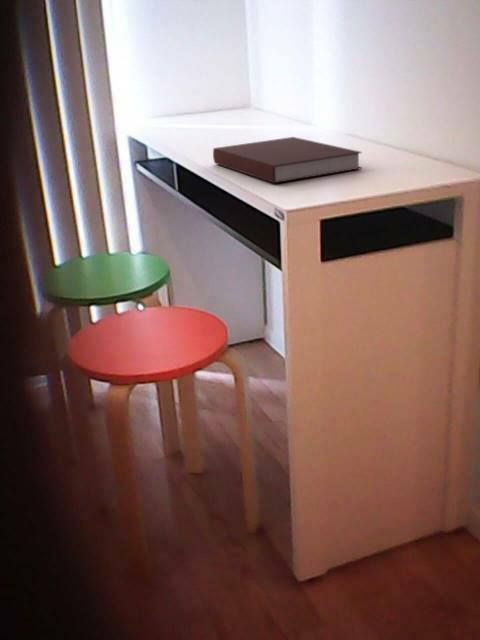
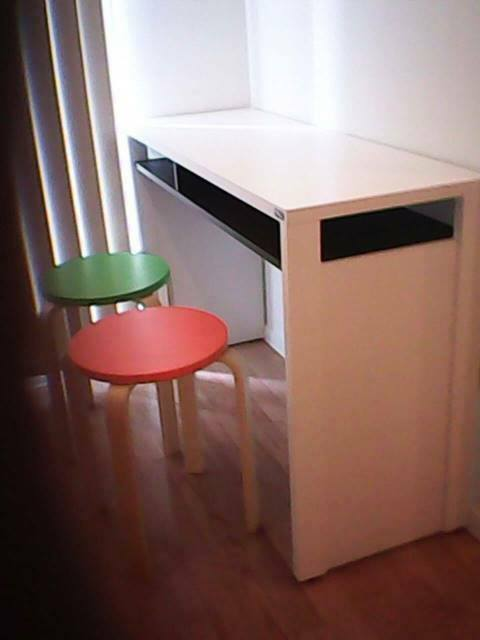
- notebook [212,136,363,184]
